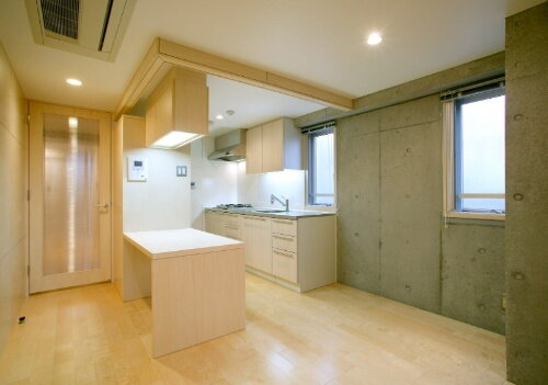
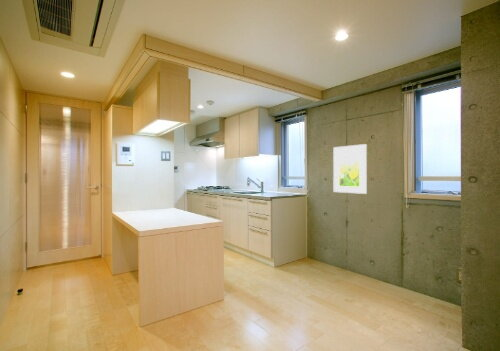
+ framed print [332,143,368,195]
